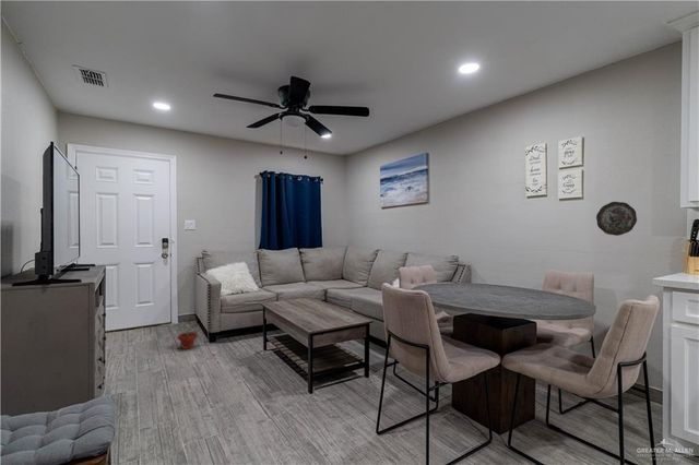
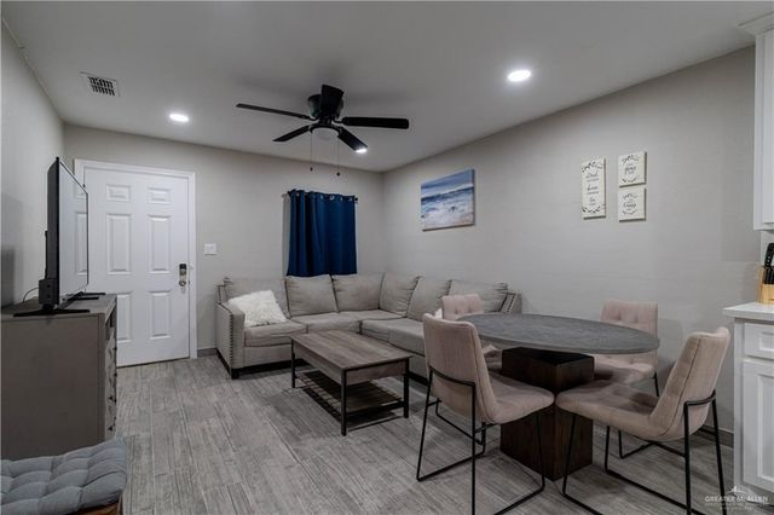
- potted plant [176,317,199,350]
- decorative plate [595,201,638,237]
